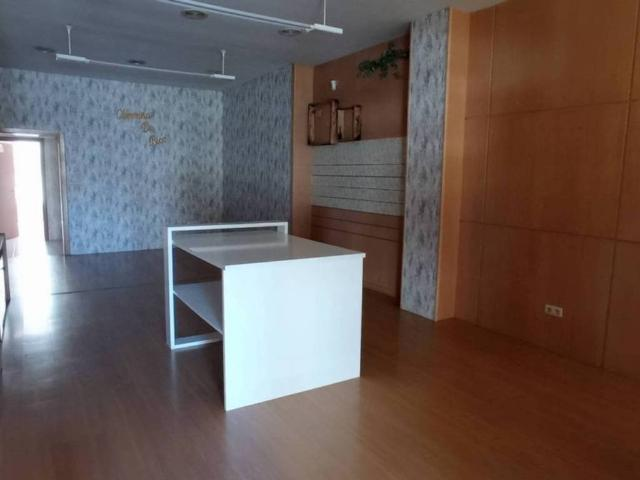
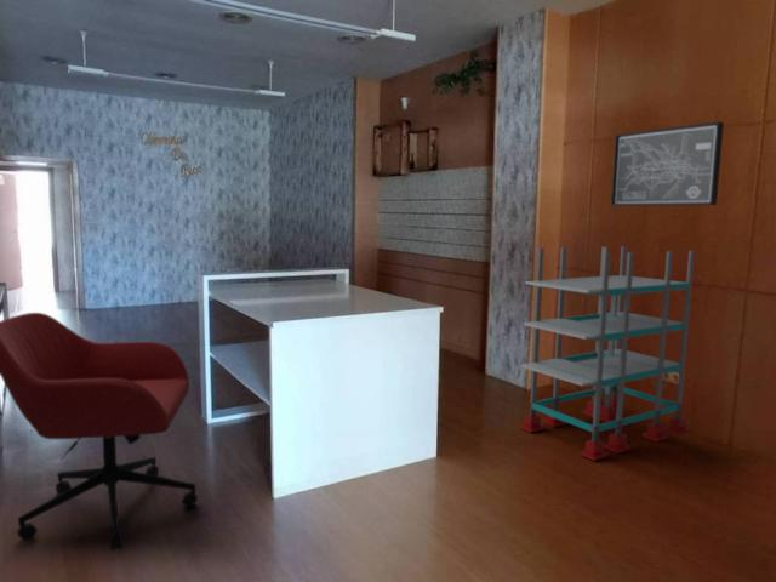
+ office chair [0,312,199,552]
+ shelving unit [519,245,696,462]
+ wall art [610,120,725,207]
